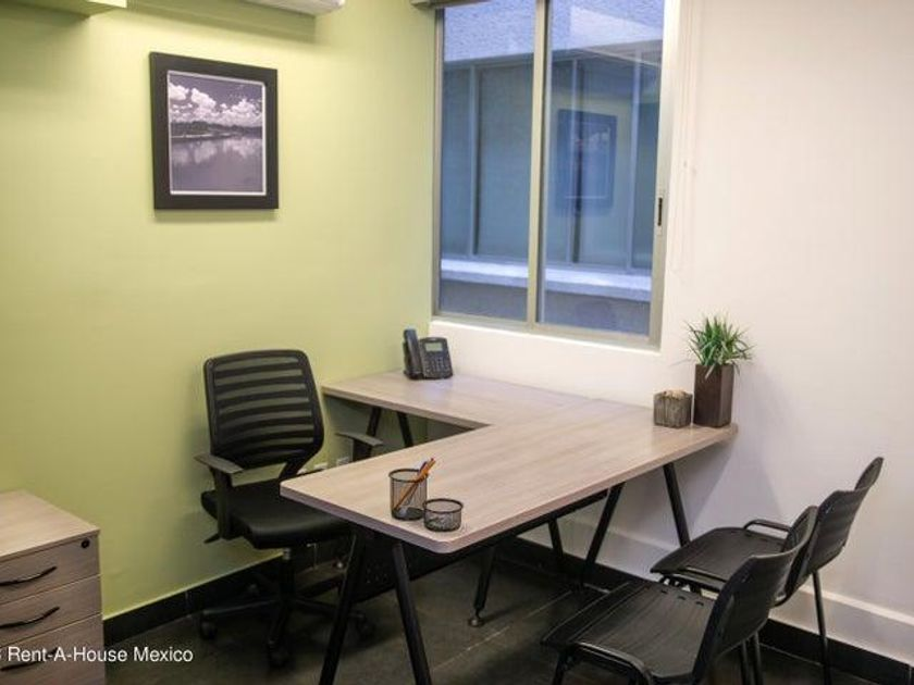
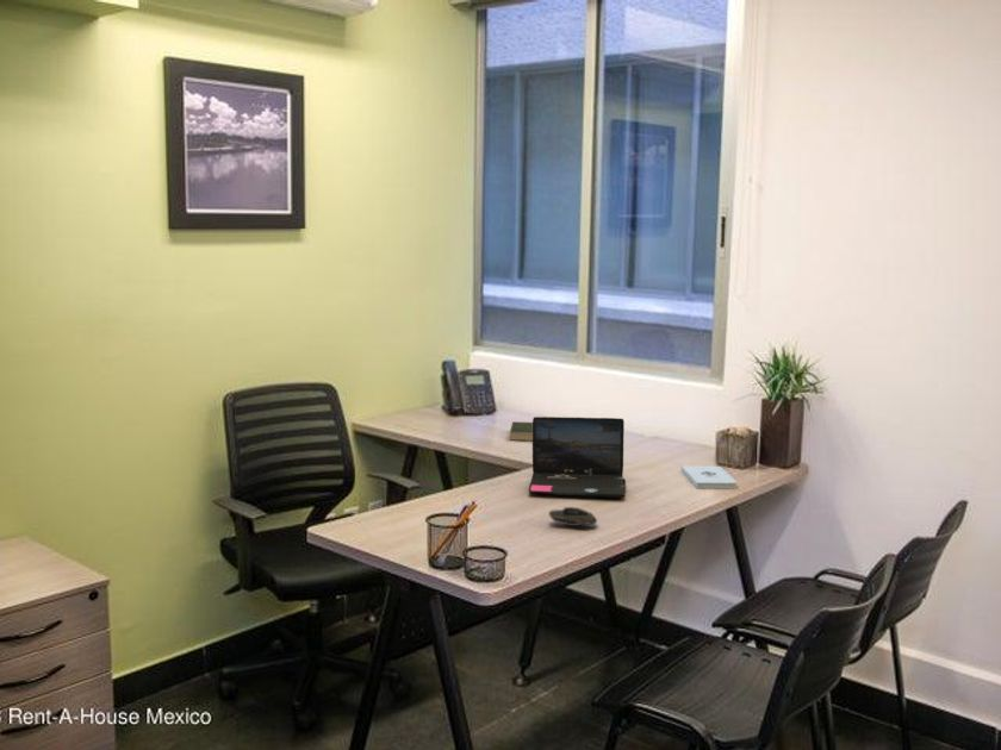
+ computer mouse [547,506,598,527]
+ book [509,420,533,442]
+ notepad [680,464,738,489]
+ laptop [527,415,627,499]
